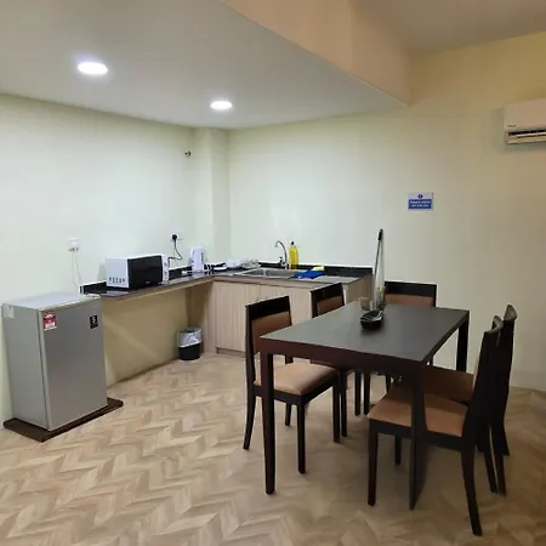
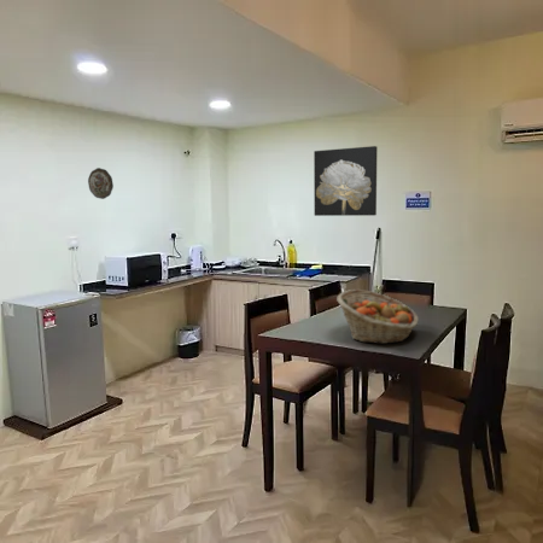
+ fruit basket [335,288,420,345]
+ wall art [313,145,379,217]
+ decorative plate [87,167,115,200]
